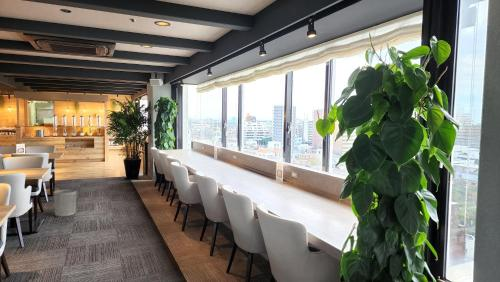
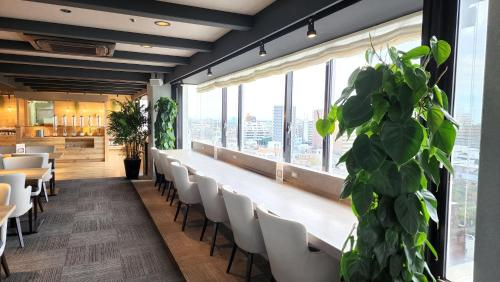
- waste bin [53,188,77,218]
